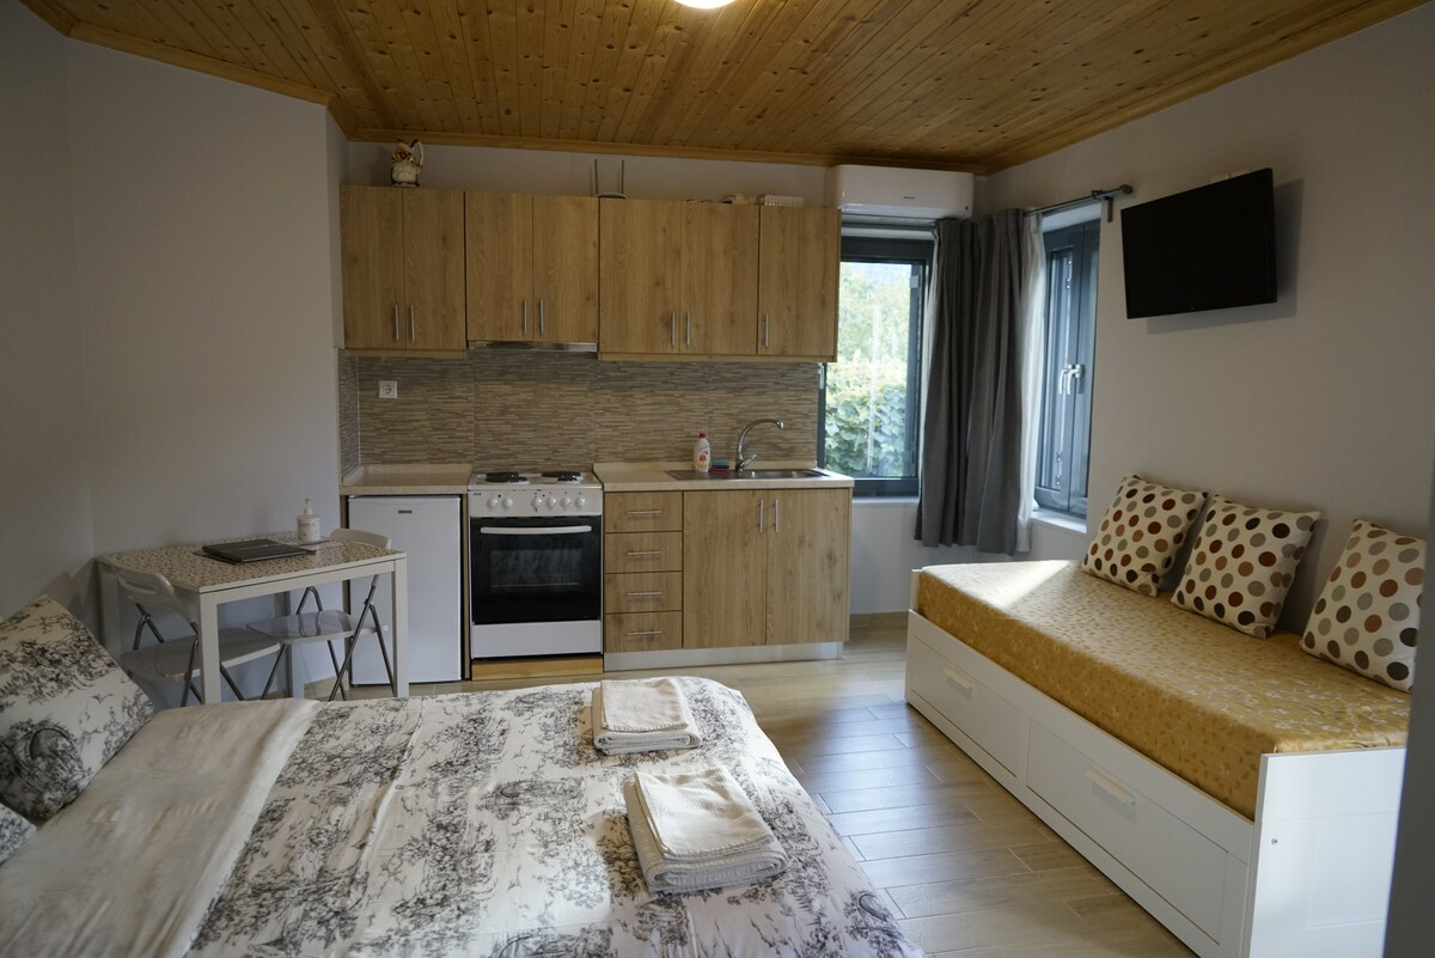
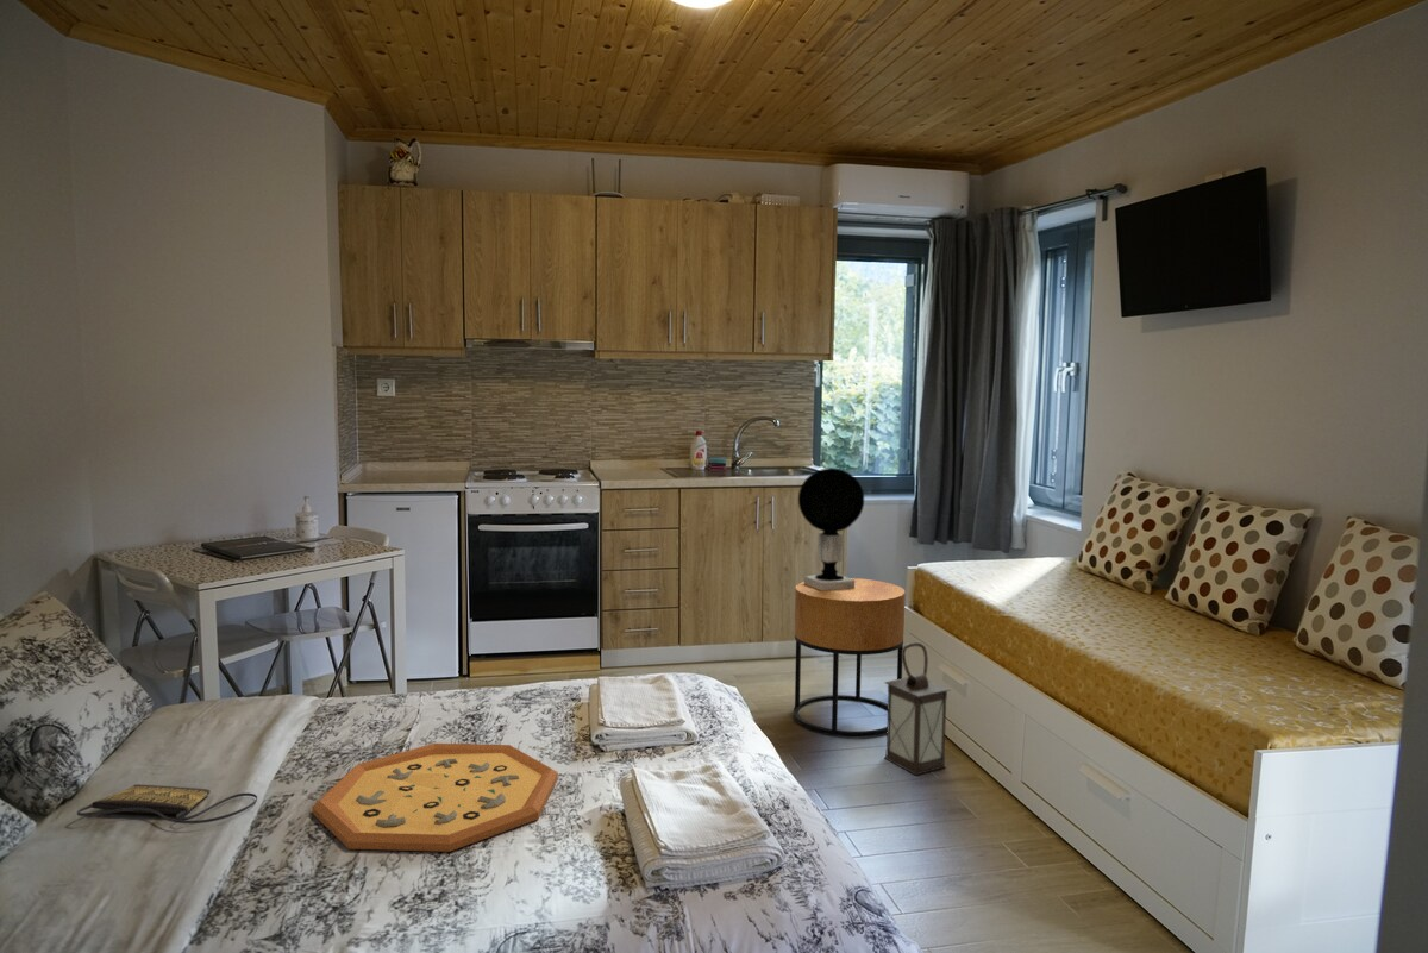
+ handbag [76,783,258,825]
+ decorative tray [311,742,559,853]
+ table lamp [797,466,865,590]
+ lantern [883,641,952,776]
+ side table [793,577,906,739]
